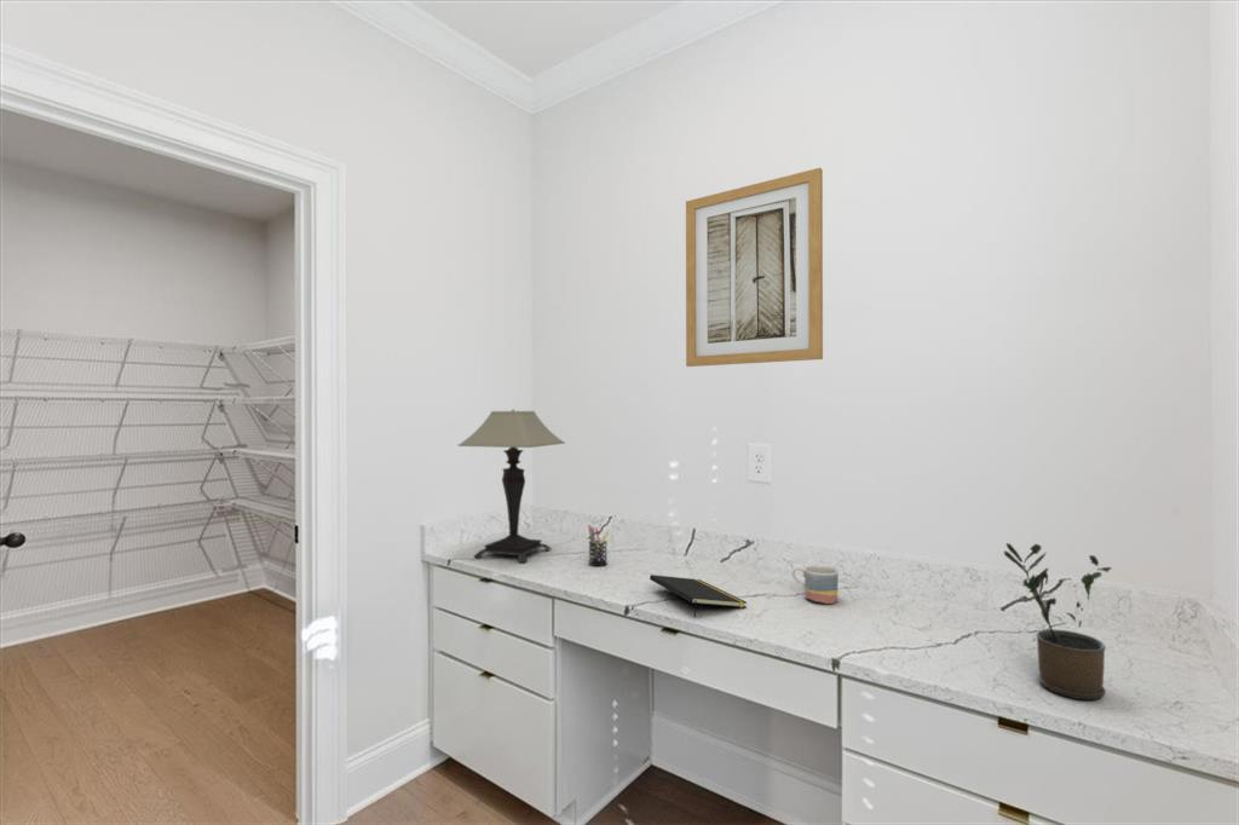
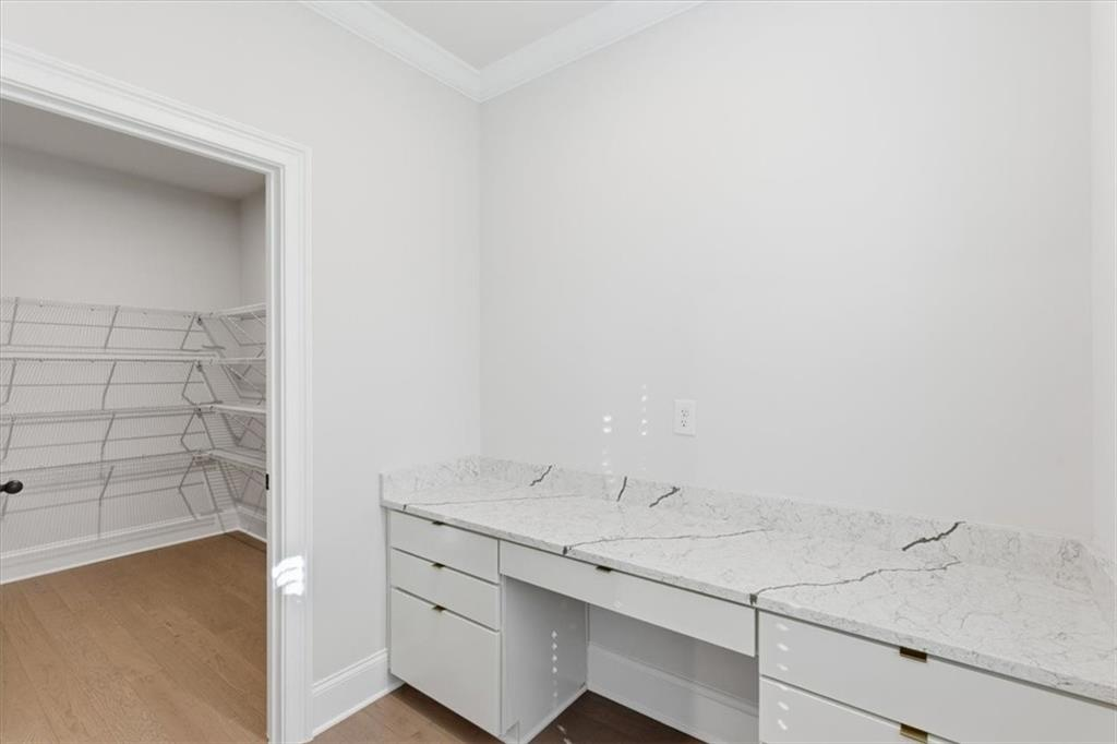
- mug [791,565,840,605]
- notepad [649,573,748,618]
- wall art [685,167,824,368]
- potted plant [1003,542,1113,702]
- pen holder [587,524,610,567]
- table lamp [457,409,566,564]
